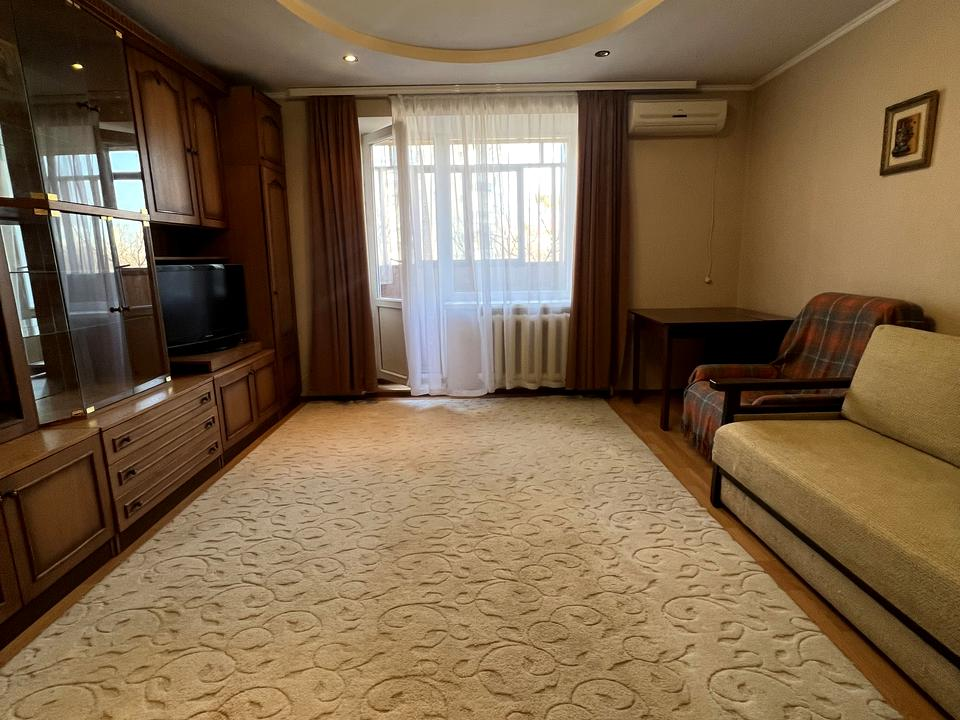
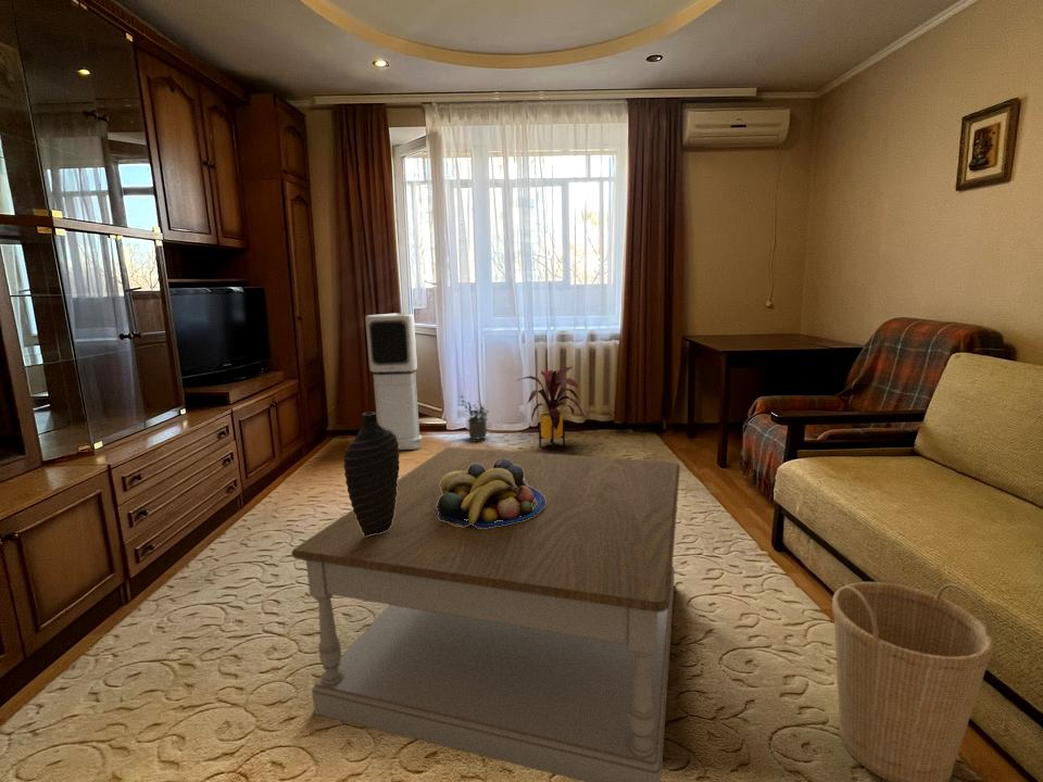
+ coffee table [290,446,681,782]
+ decorative vase [343,412,401,537]
+ potted plant [460,394,490,441]
+ air purifier [364,312,424,451]
+ house plant [517,366,586,451]
+ fruit bowl [437,458,545,528]
+ basket [831,581,995,782]
